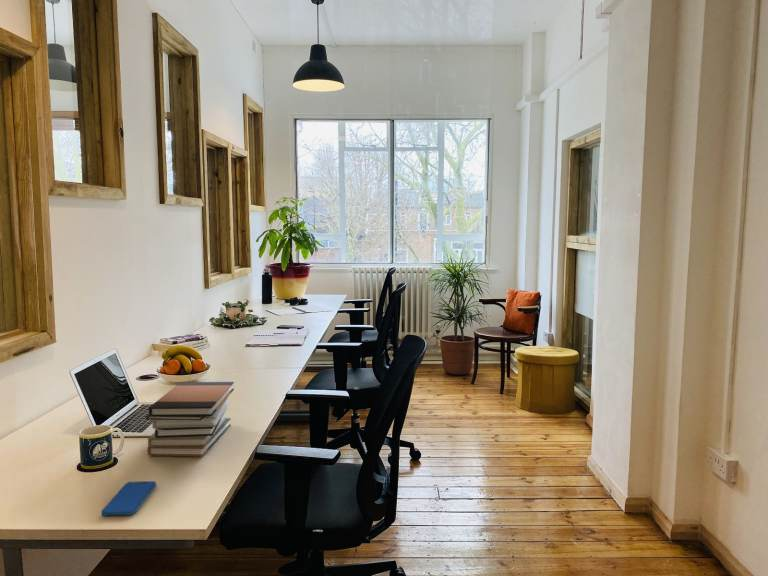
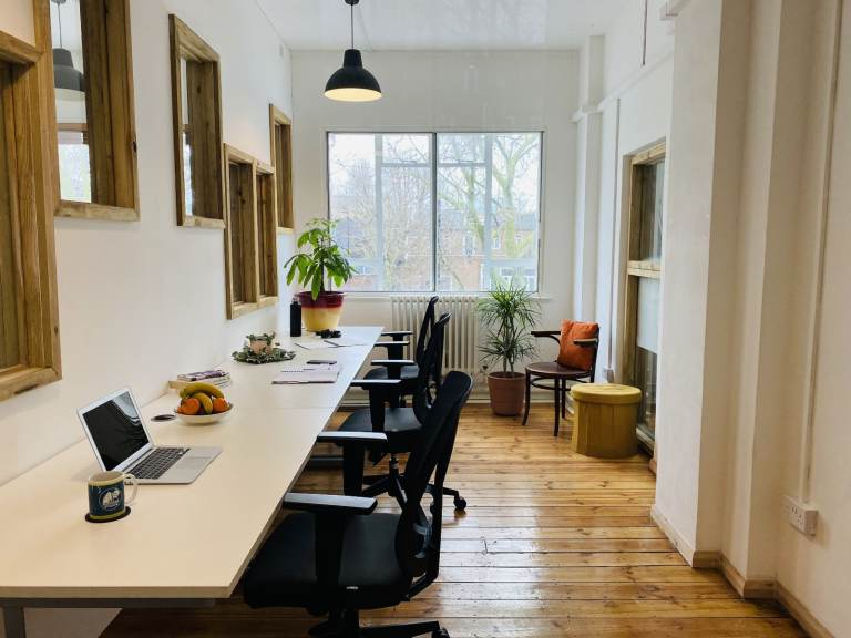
- book stack [145,381,235,457]
- smartphone [101,480,157,516]
